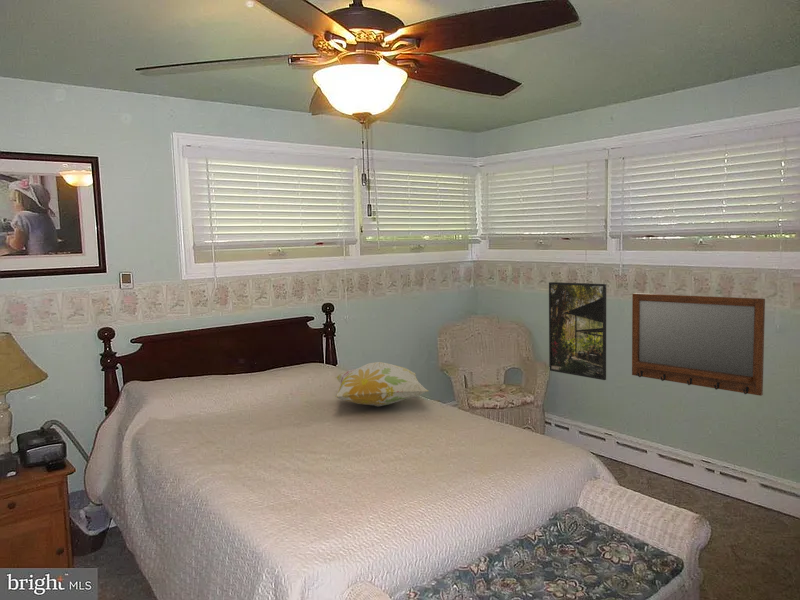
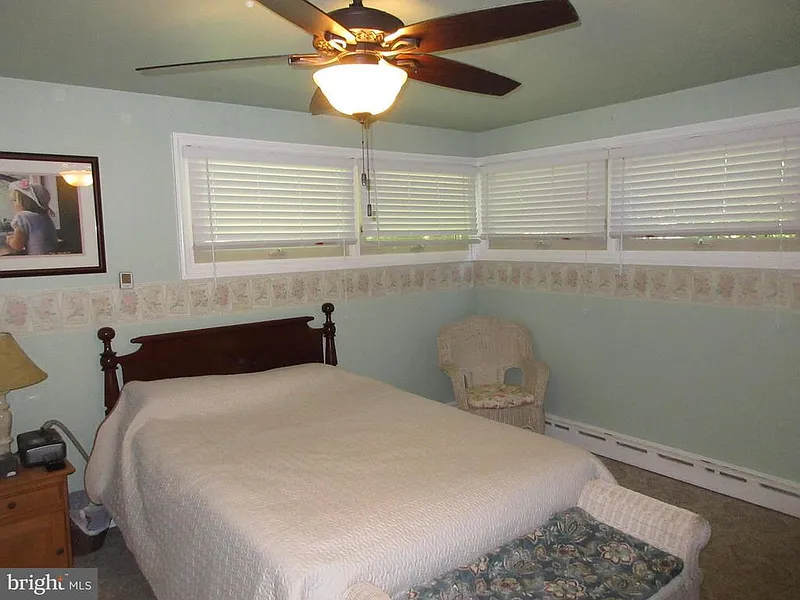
- home mirror [631,292,766,397]
- decorative pillow [334,361,429,408]
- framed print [548,281,607,381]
